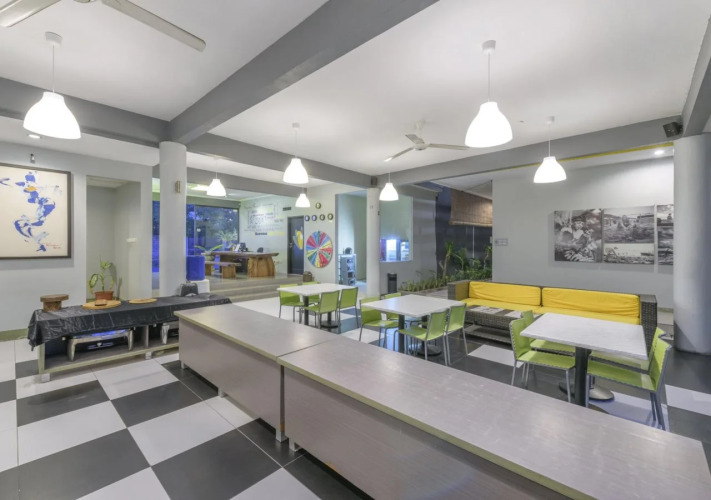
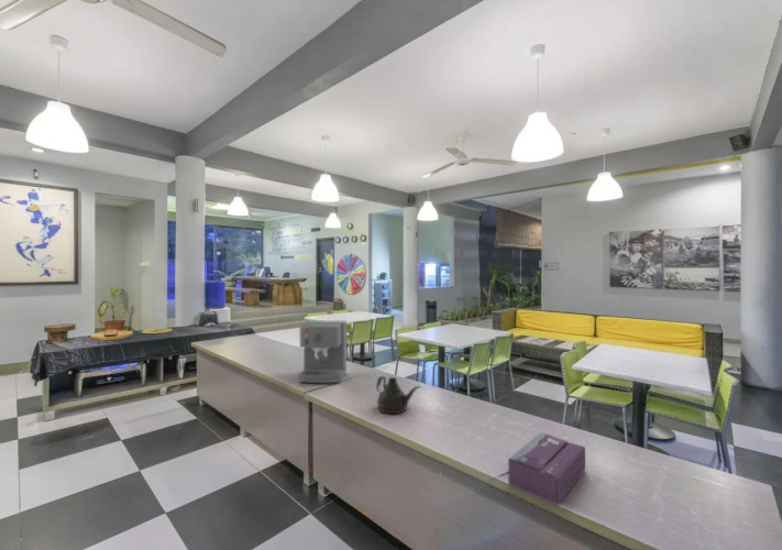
+ teapot [375,375,422,415]
+ tissue box [507,431,586,506]
+ coffee maker [297,319,348,384]
